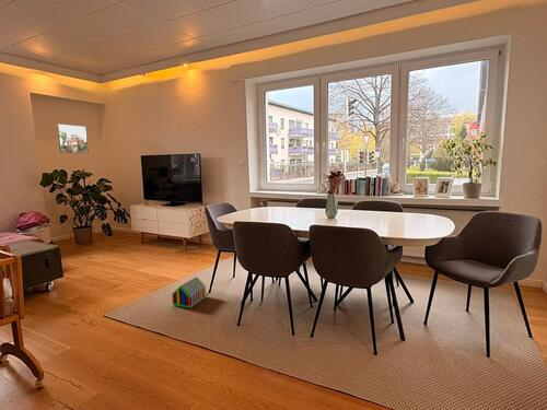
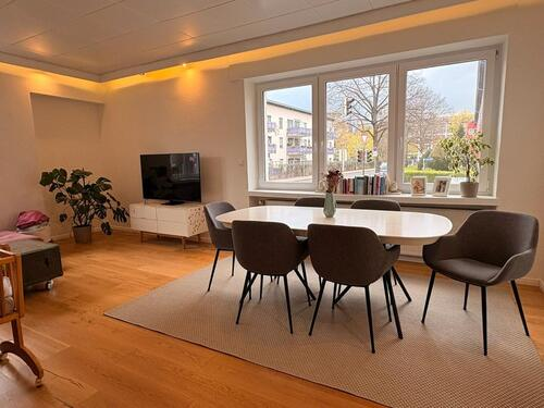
- toy house [171,276,207,308]
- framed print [56,122,90,154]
